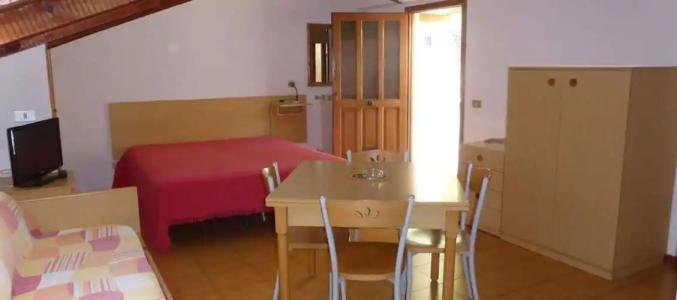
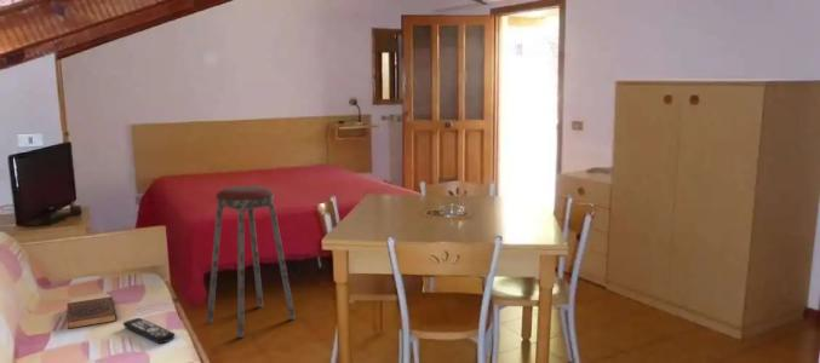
+ remote control [122,317,176,345]
+ book [65,295,117,330]
+ music stool [206,184,297,339]
